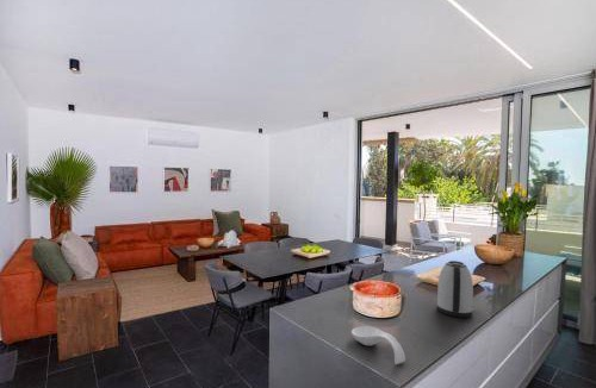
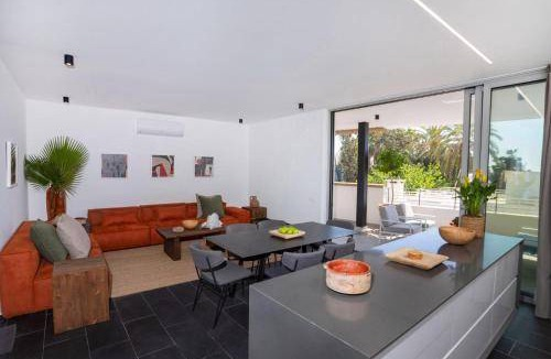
- kettle [436,259,474,319]
- spoon rest [350,325,406,365]
